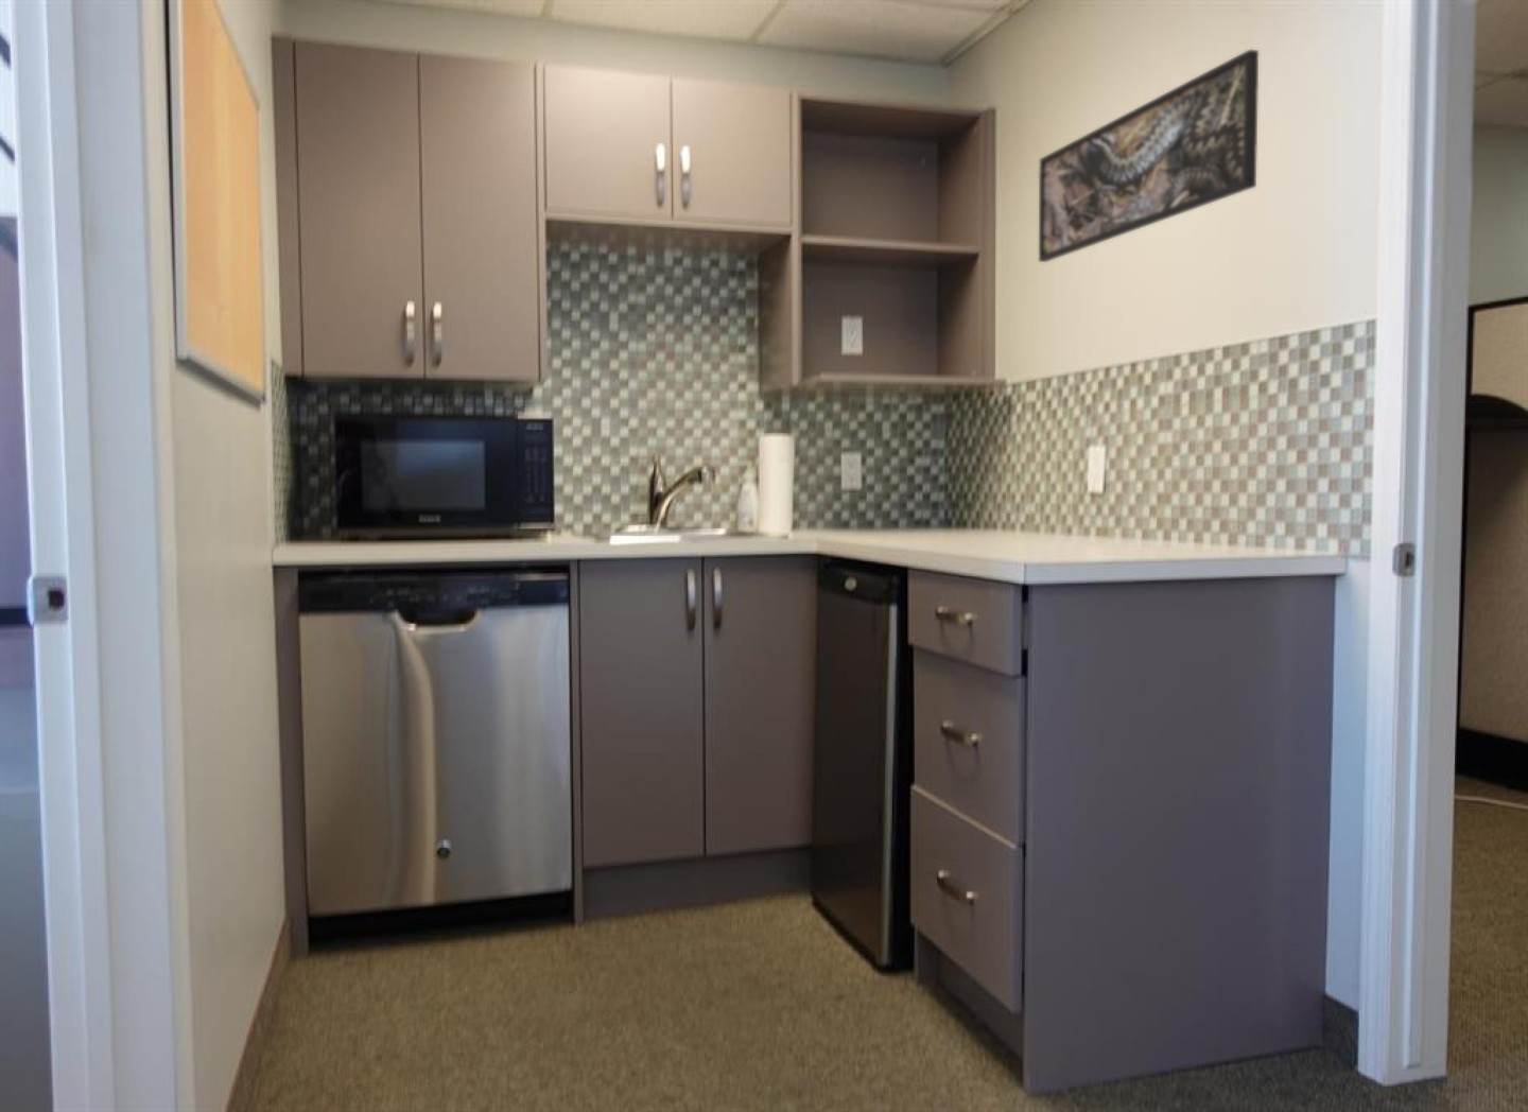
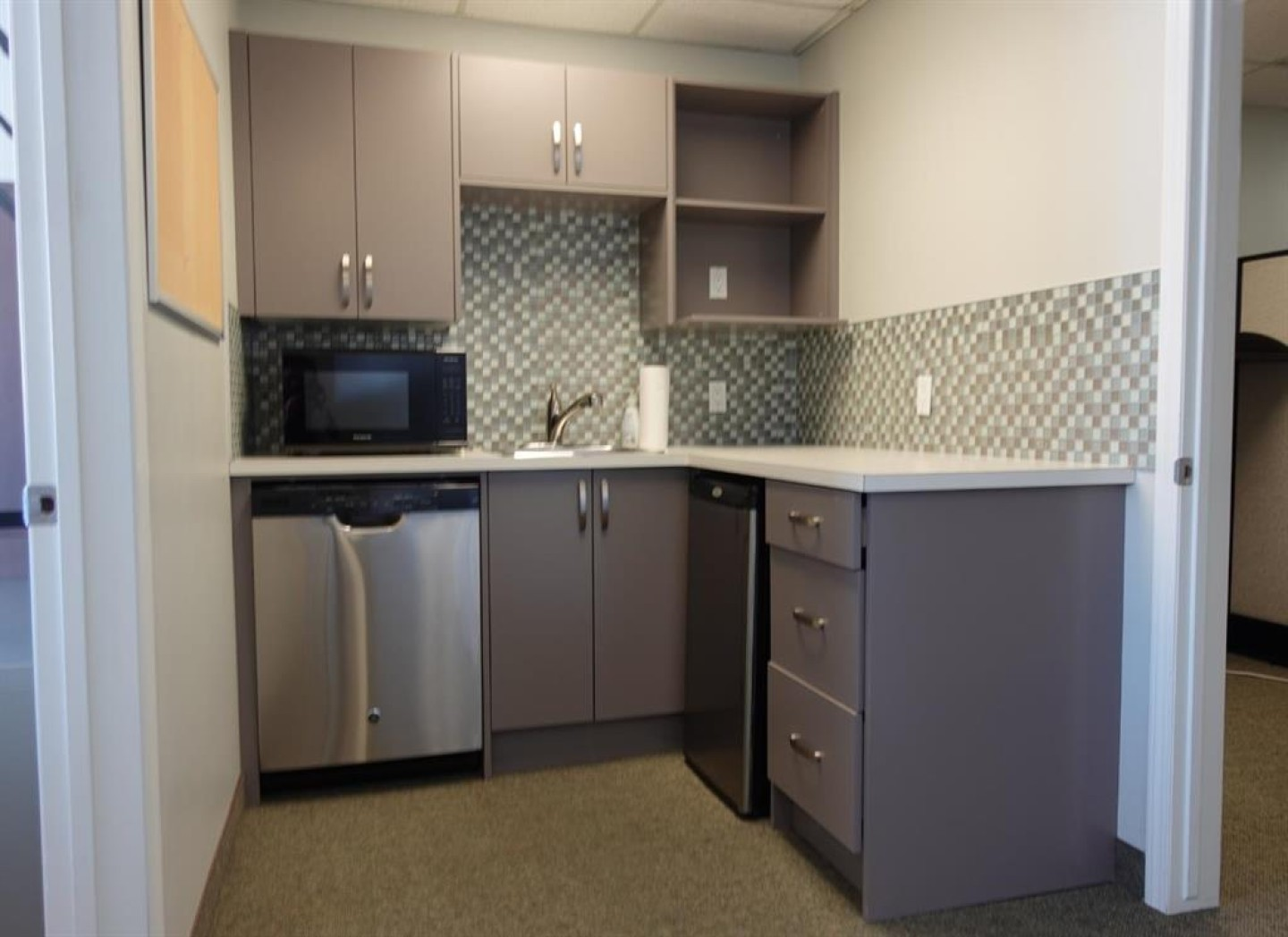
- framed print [1038,49,1260,263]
